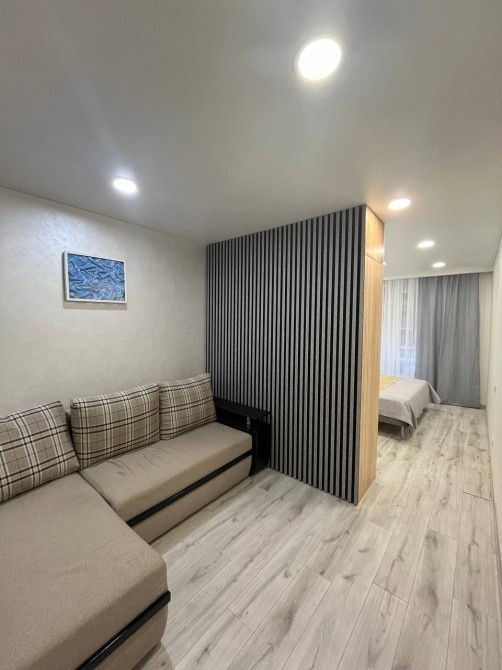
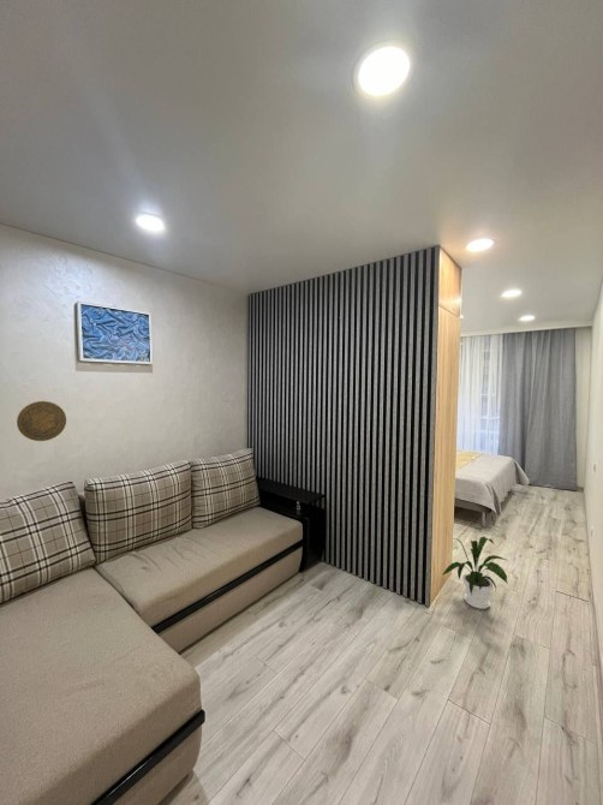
+ house plant [442,535,509,610]
+ decorative plate [16,400,67,442]
